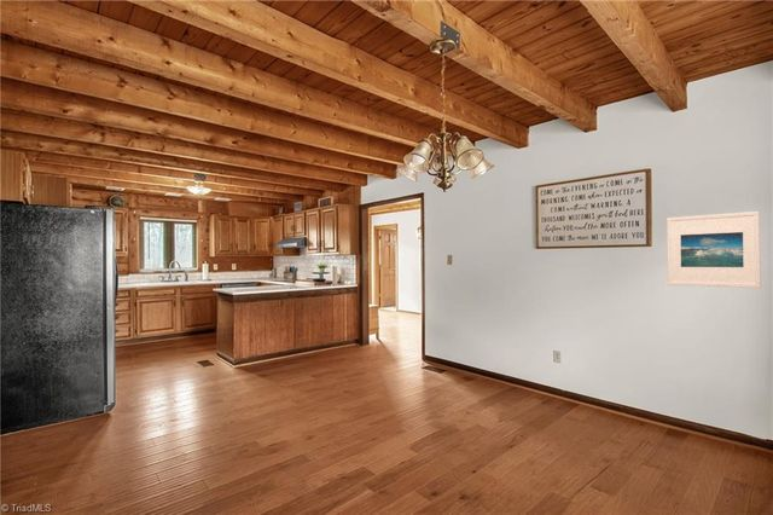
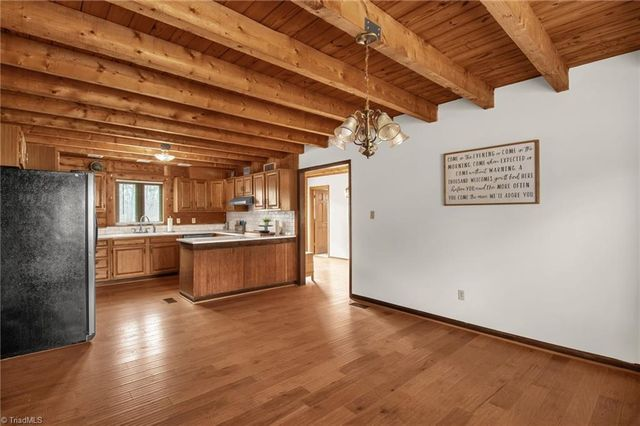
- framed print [666,210,762,289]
